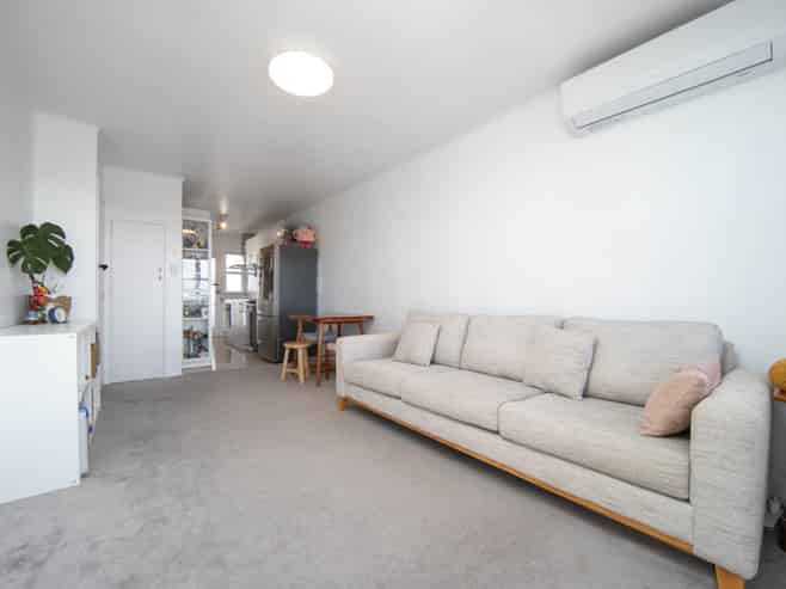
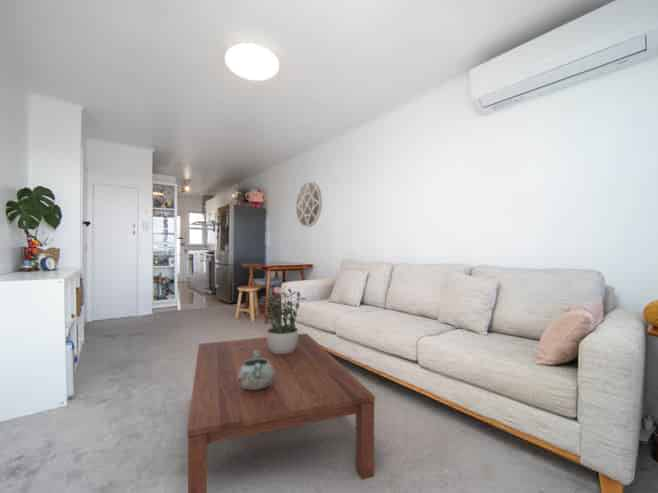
+ home mirror [295,180,323,228]
+ coffee table [186,332,376,493]
+ potted plant [259,288,308,354]
+ decorative bowl [238,350,275,390]
